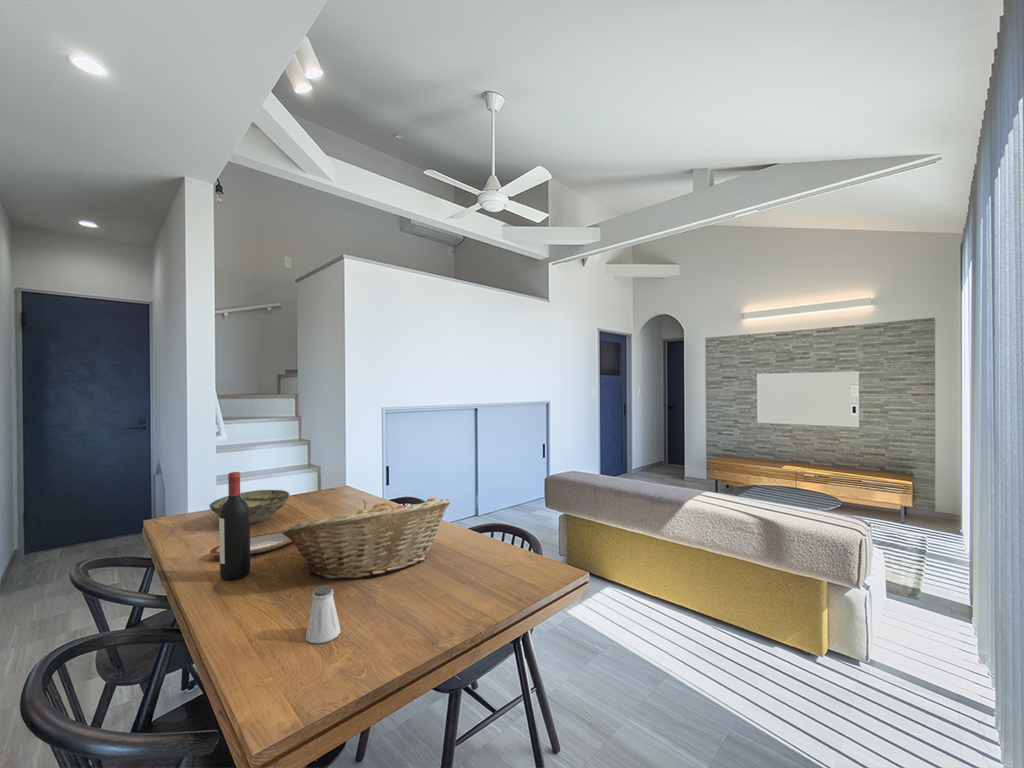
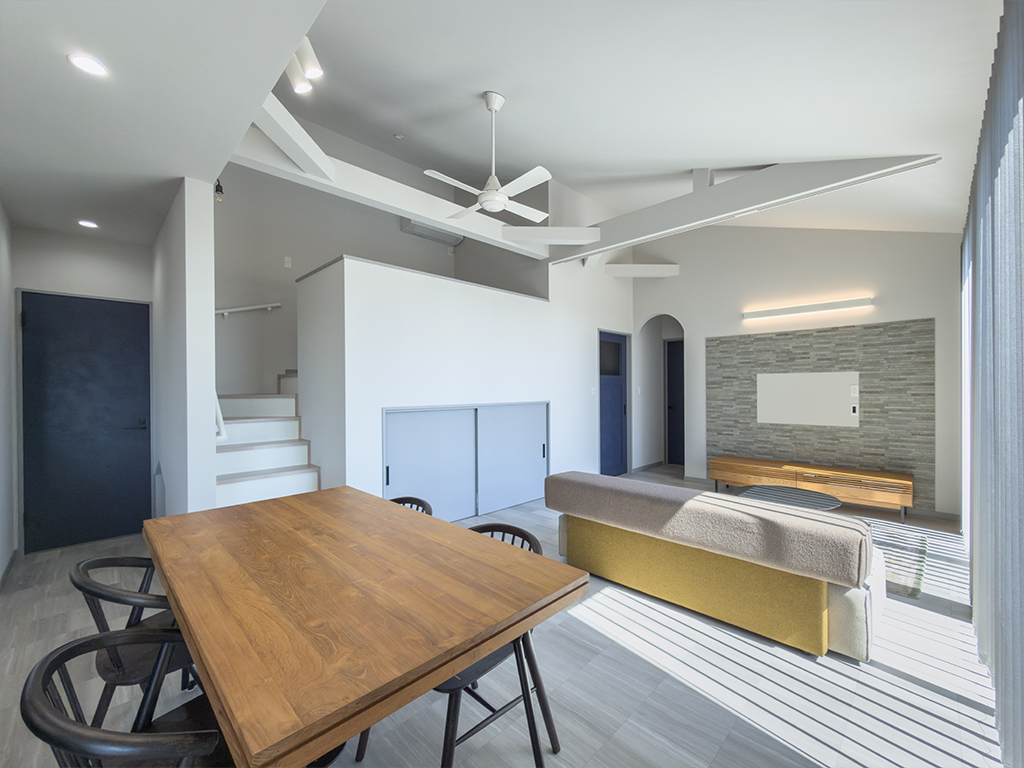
- saltshaker [305,585,342,644]
- bowl [208,489,291,525]
- wine bottle [218,471,251,581]
- fruit basket [281,497,451,580]
- plate [209,531,292,556]
